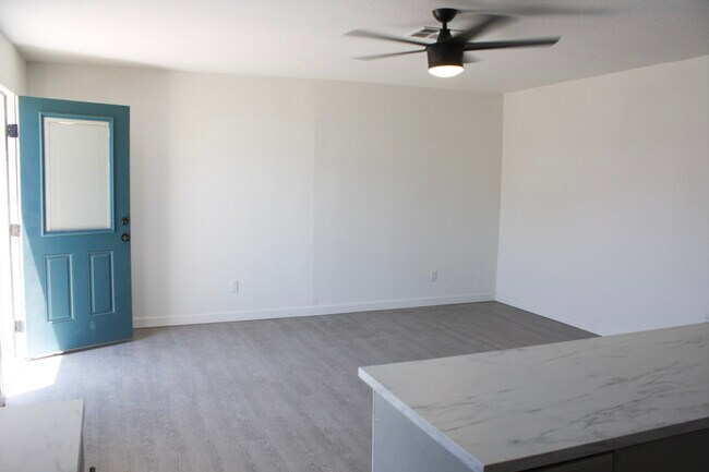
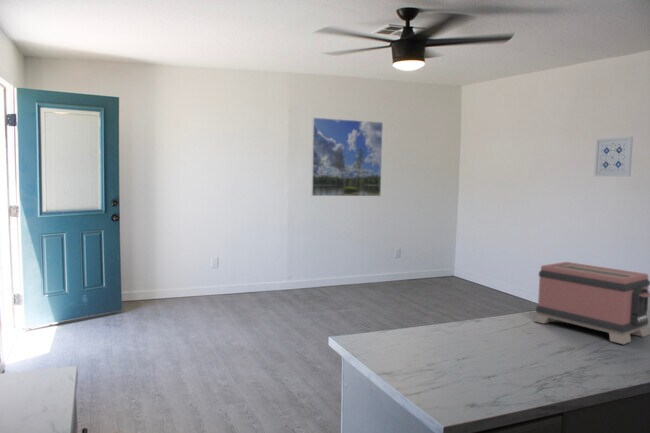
+ toaster [532,261,650,345]
+ wall art [593,136,634,178]
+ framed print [310,117,384,197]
